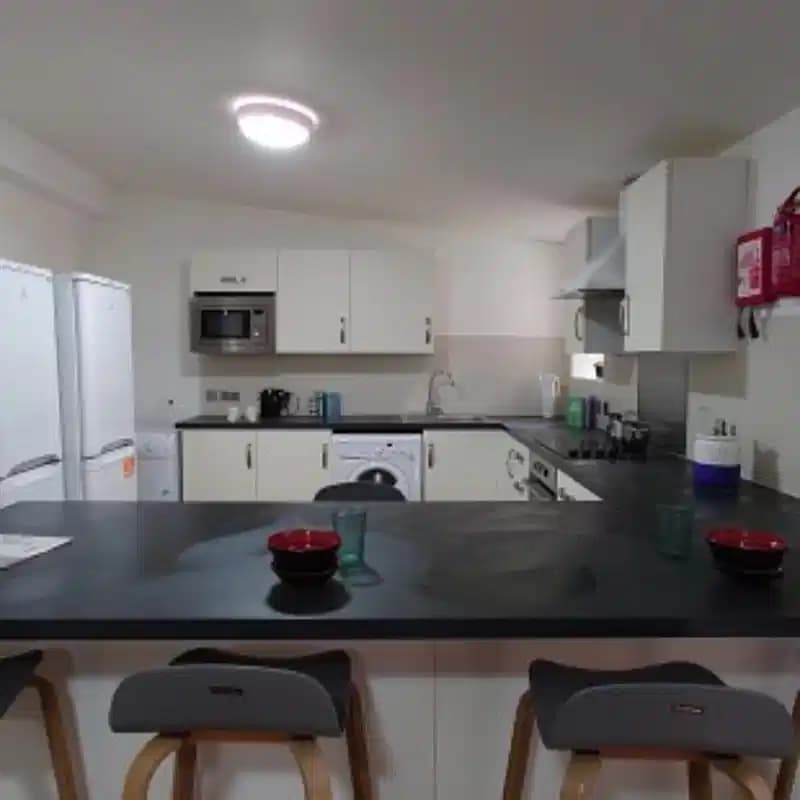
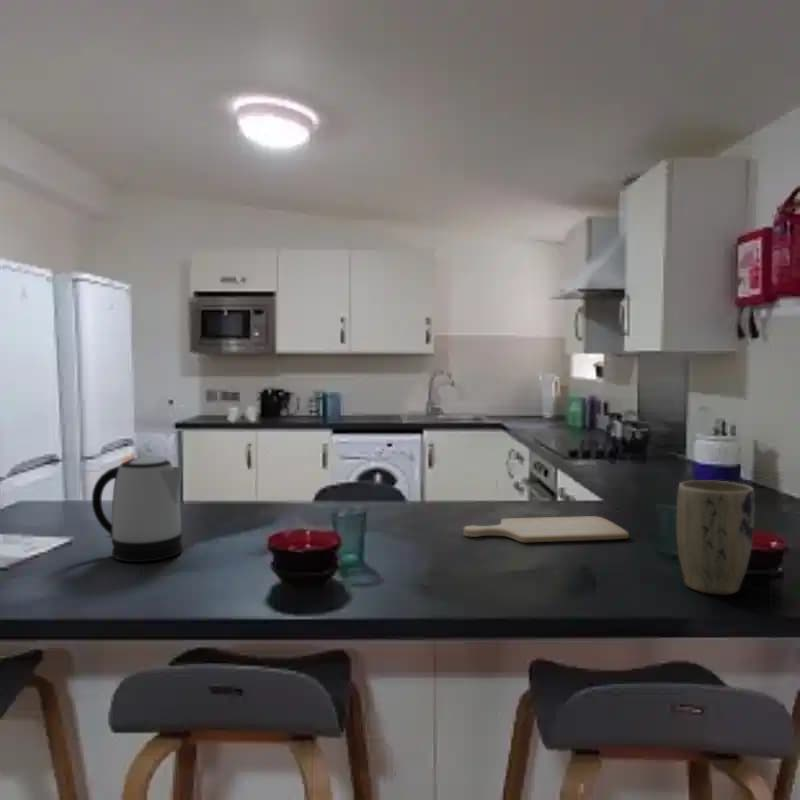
+ kettle [91,456,183,563]
+ plant pot [676,479,756,596]
+ chopping board [463,515,630,543]
